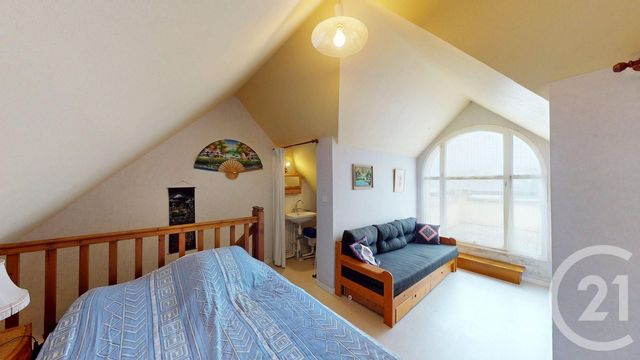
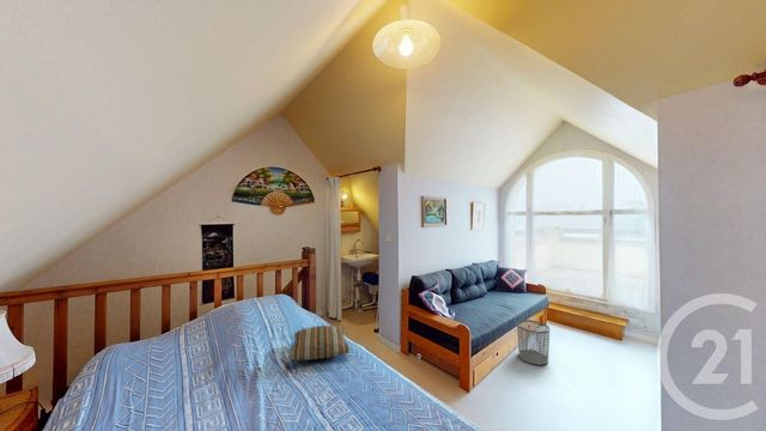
+ waste bin [516,318,551,366]
+ pillow [288,324,351,362]
